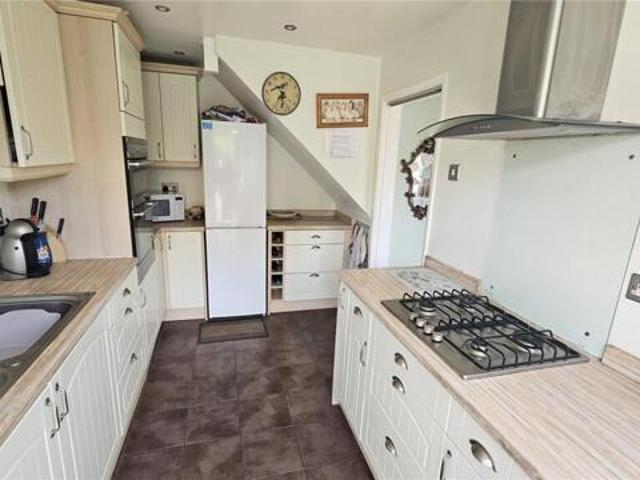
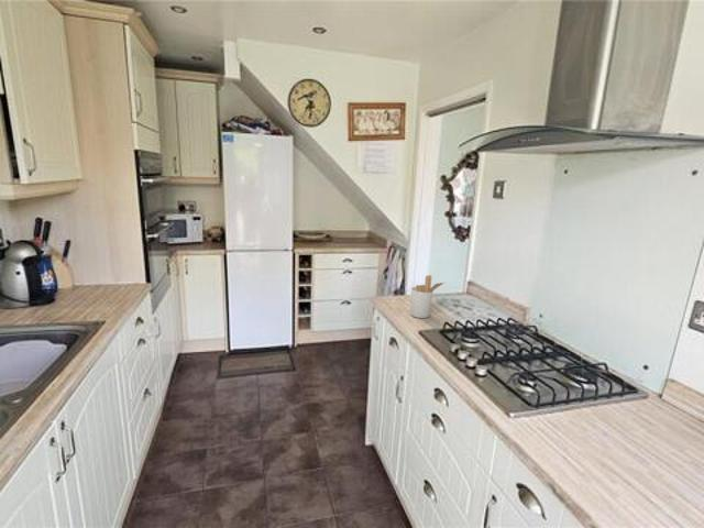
+ utensil holder [410,274,447,319]
